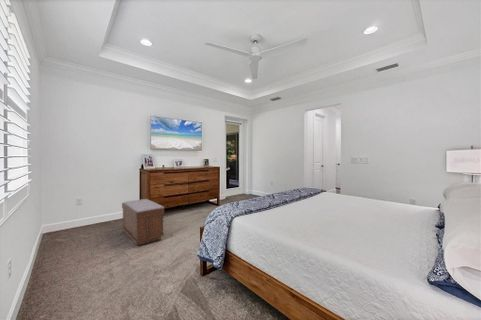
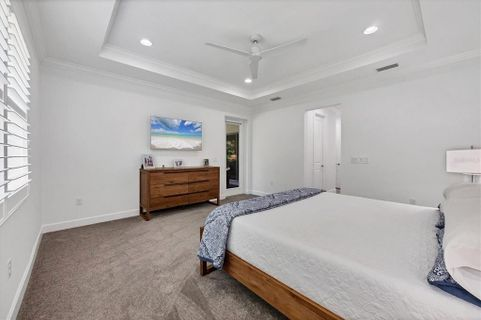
- bench [121,198,165,246]
